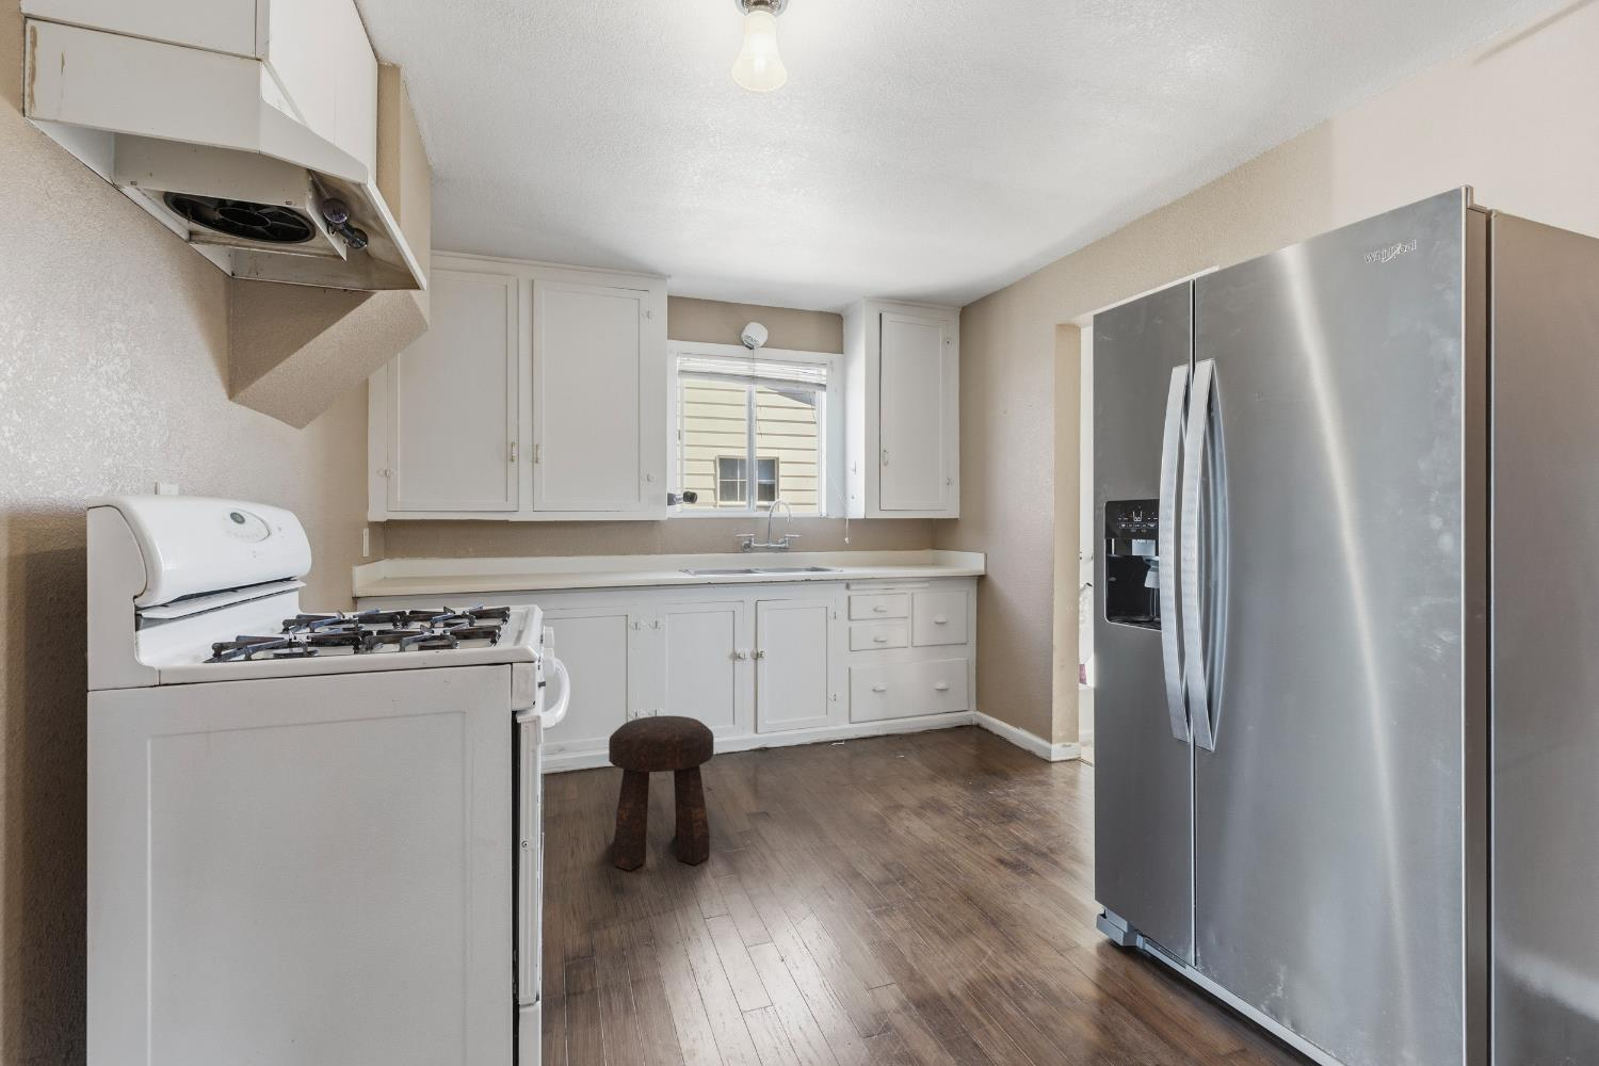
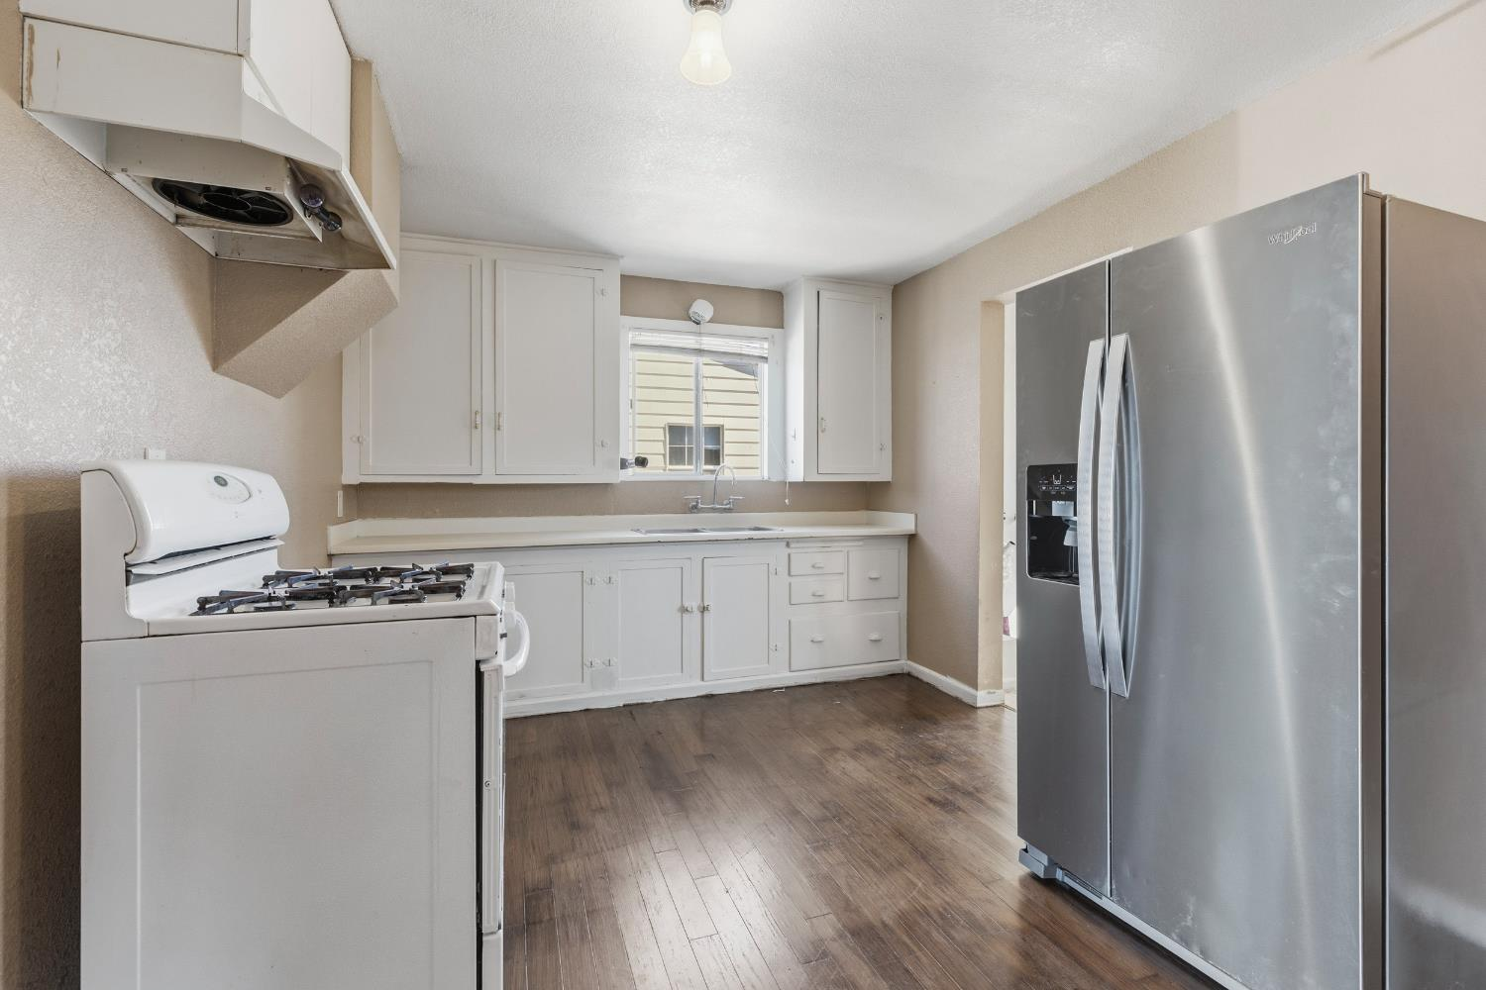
- stool [608,714,714,872]
